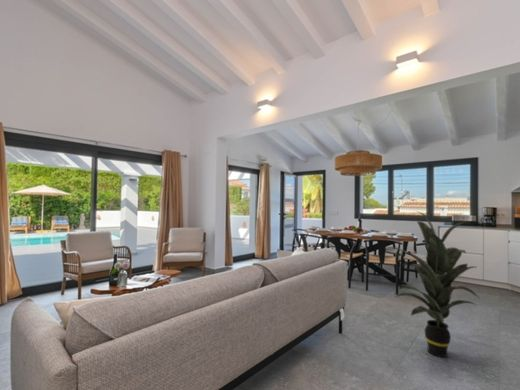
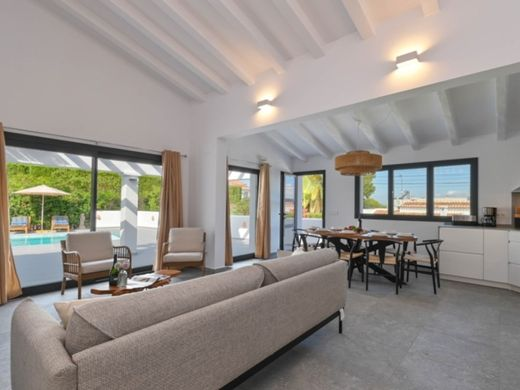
- indoor plant [385,210,483,358]
